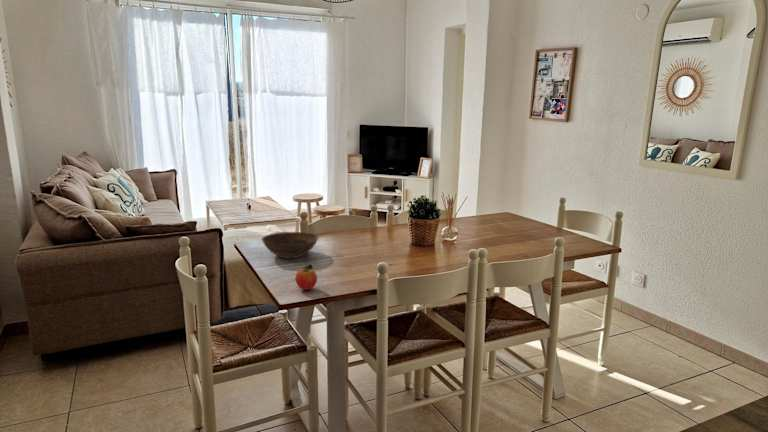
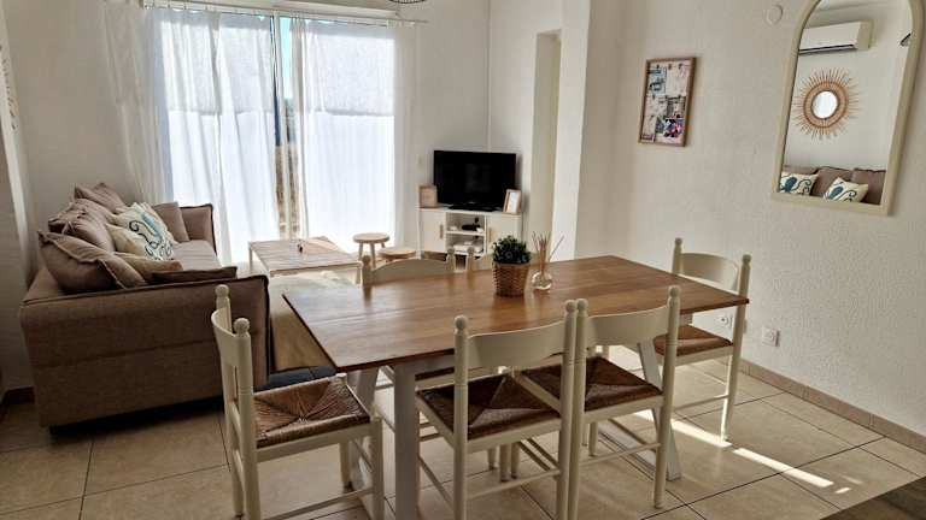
- bowl [261,231,319,259]
- fruit [295,263,318,291]
